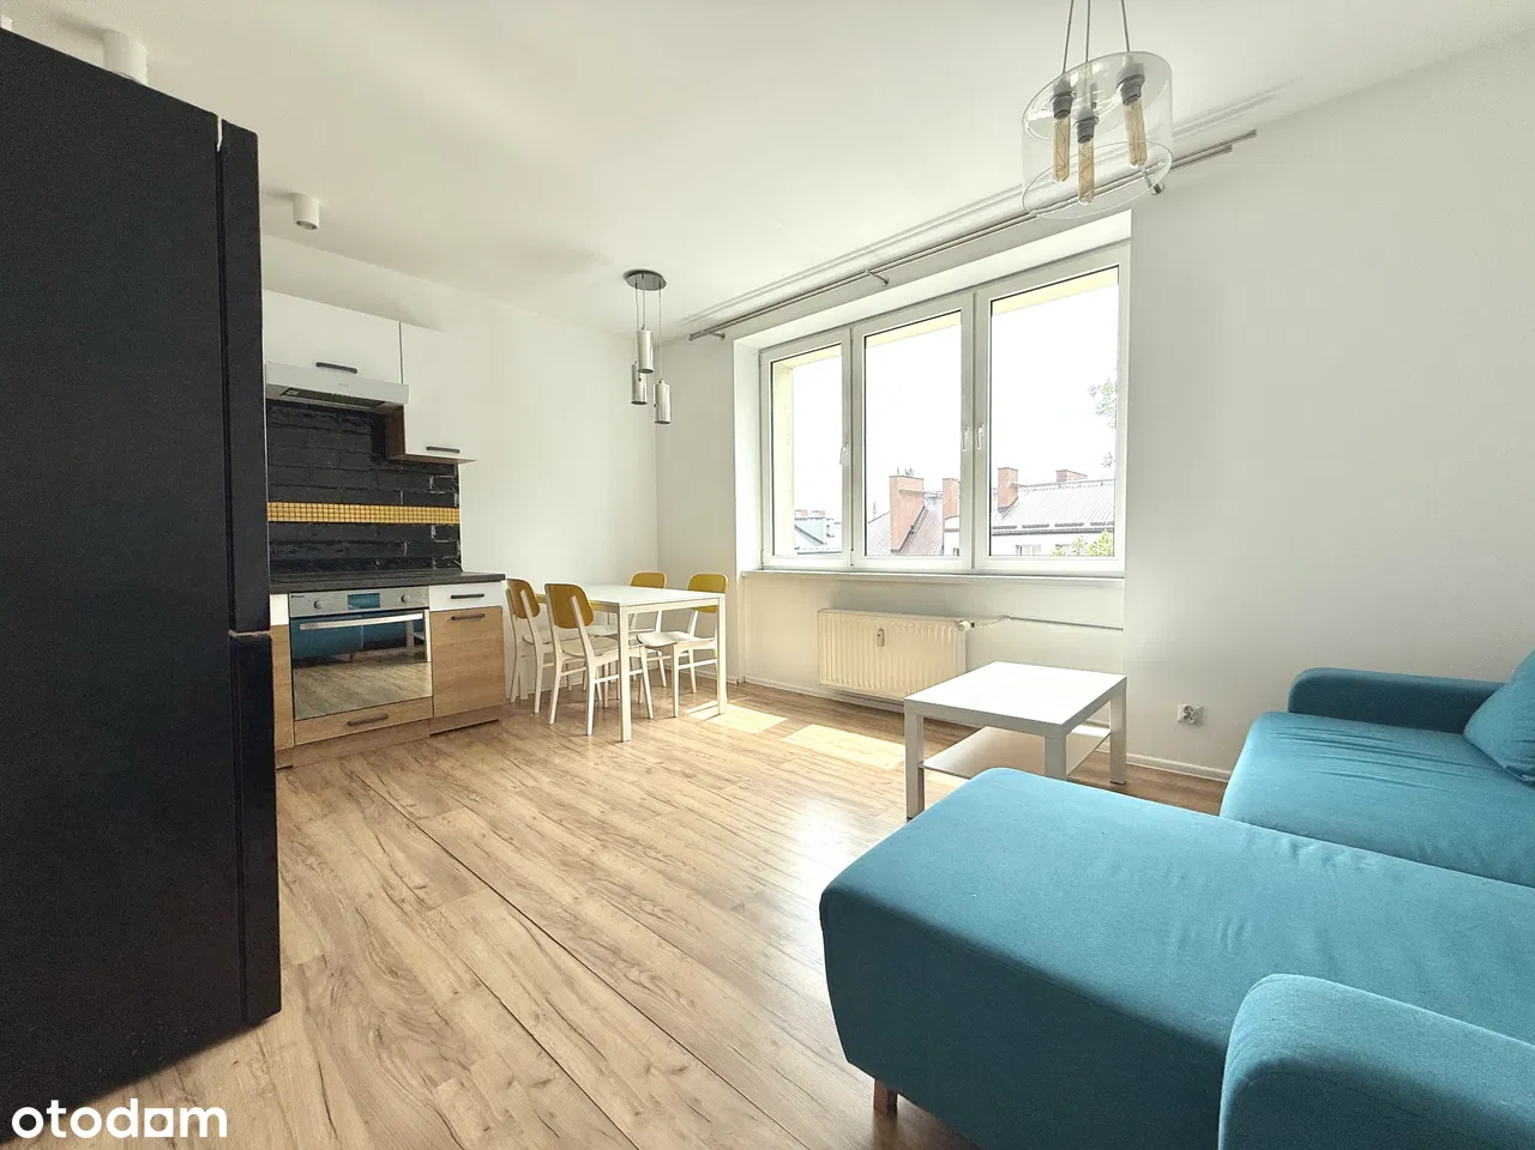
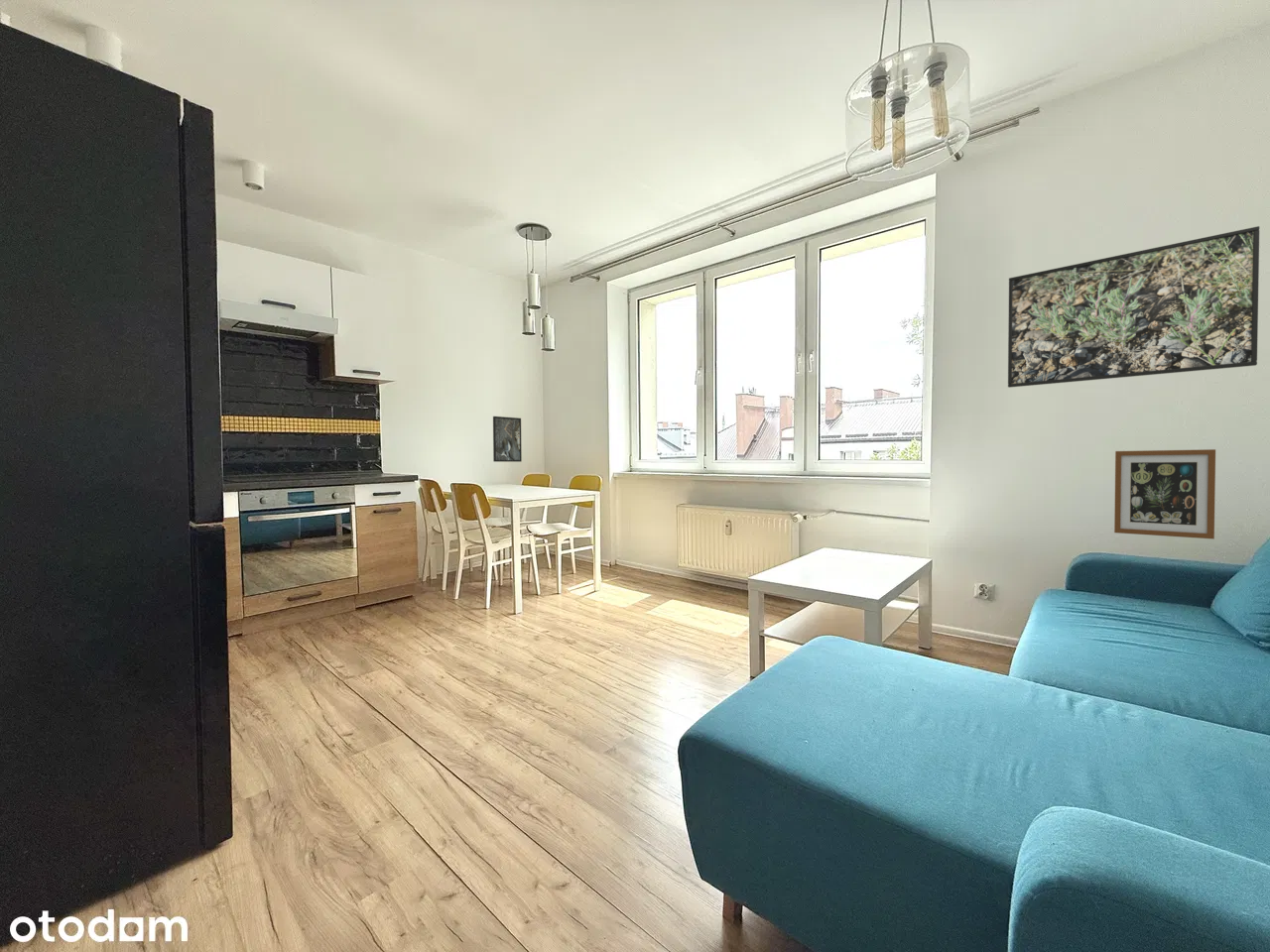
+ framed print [1007,225,1260,389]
+ wall art [1113,448,1216,539]
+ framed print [492,416,523,463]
